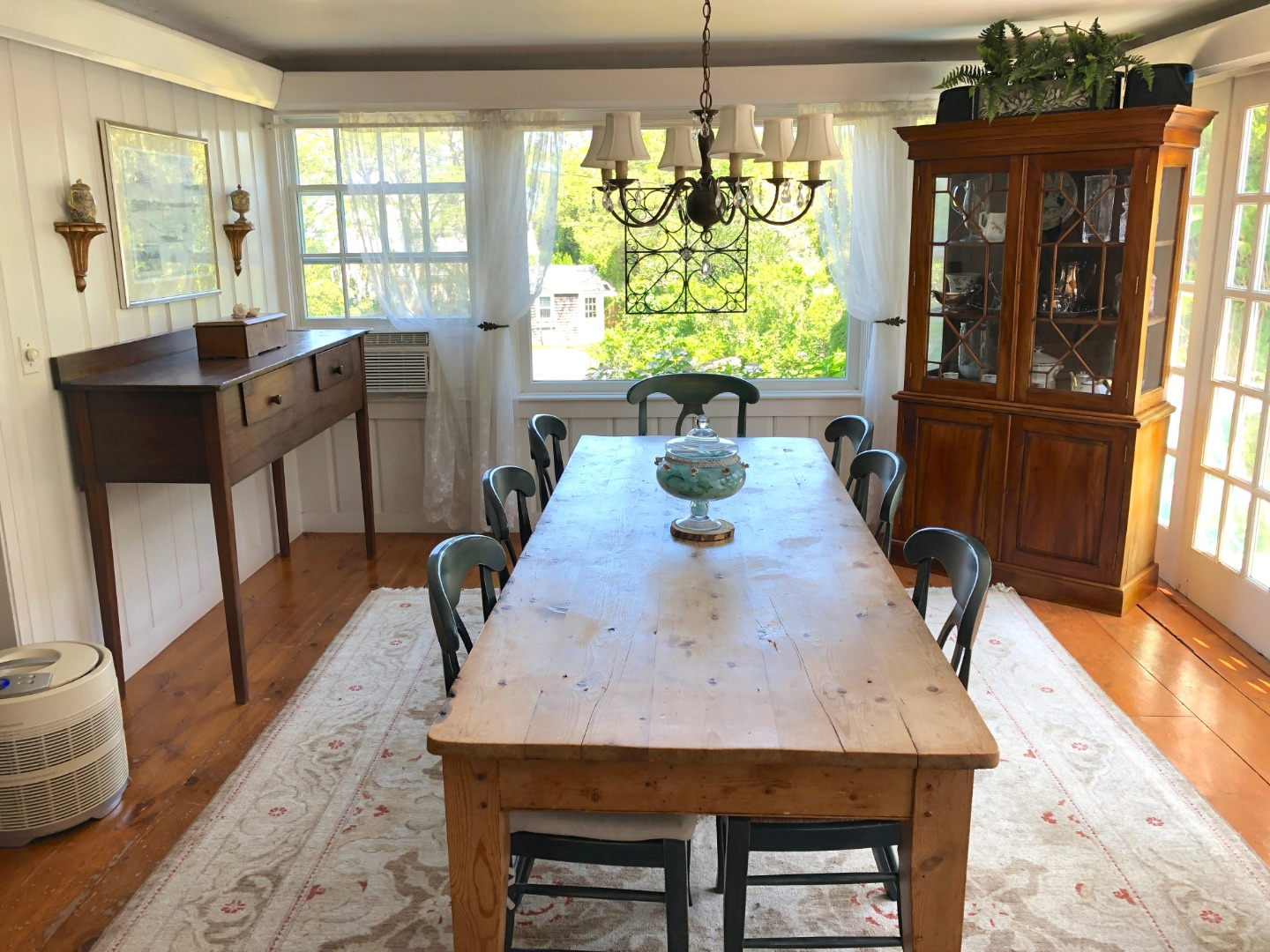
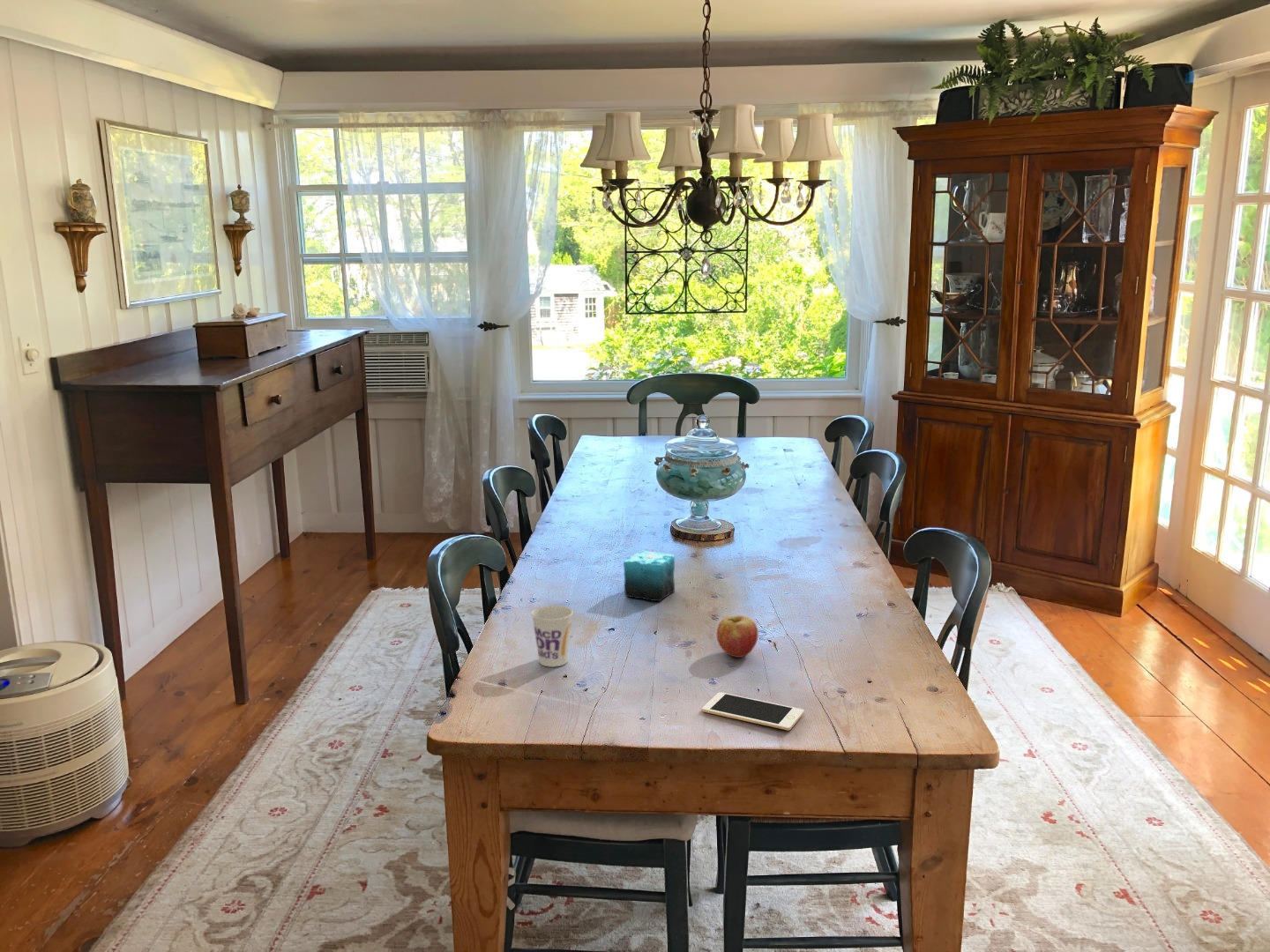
+ cup [530,605,574,668]
+ fruit [715,614,759,658]
+ cell phone [701,691,805,732]
+ candle [623,547,676,602]
